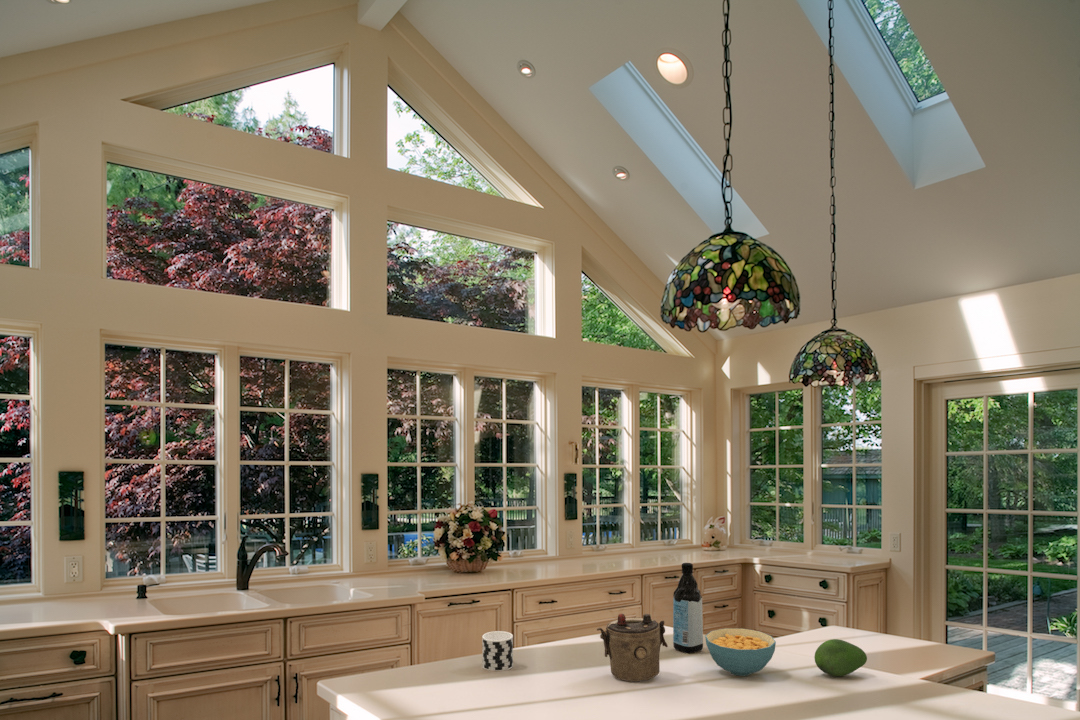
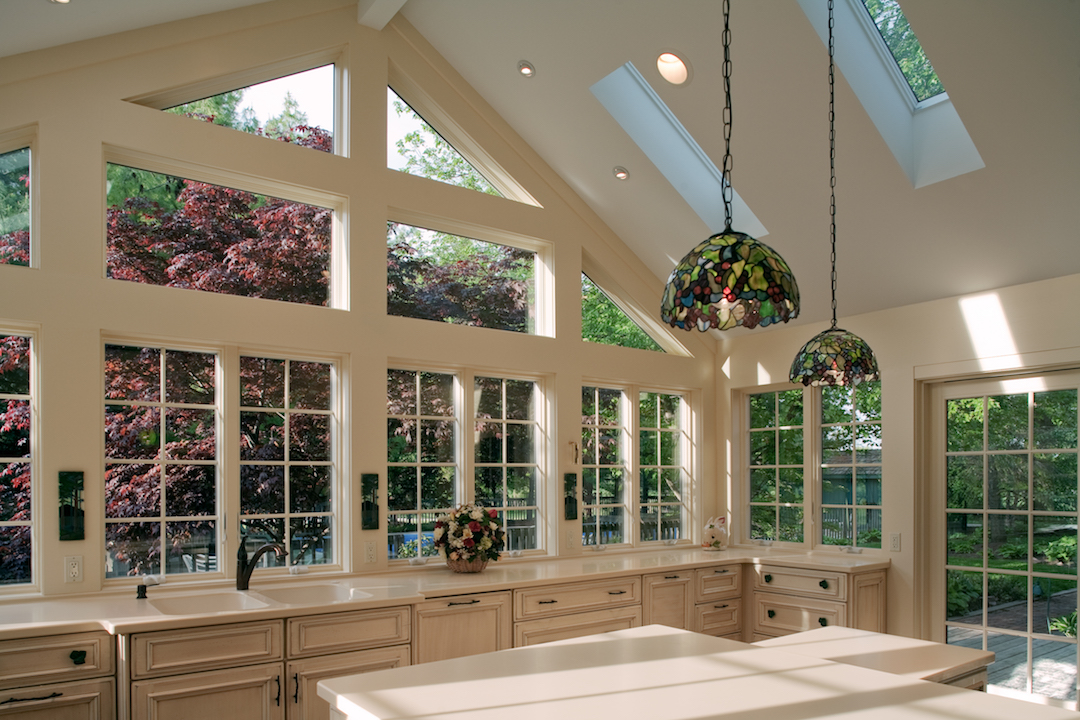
- water bottle [672,562,704,654]
- teapot [596,613,669,683]
- cereal bowl [704,627,777,677]
- fruit [813,638,868,677]
- cup [481,630,514,672]
